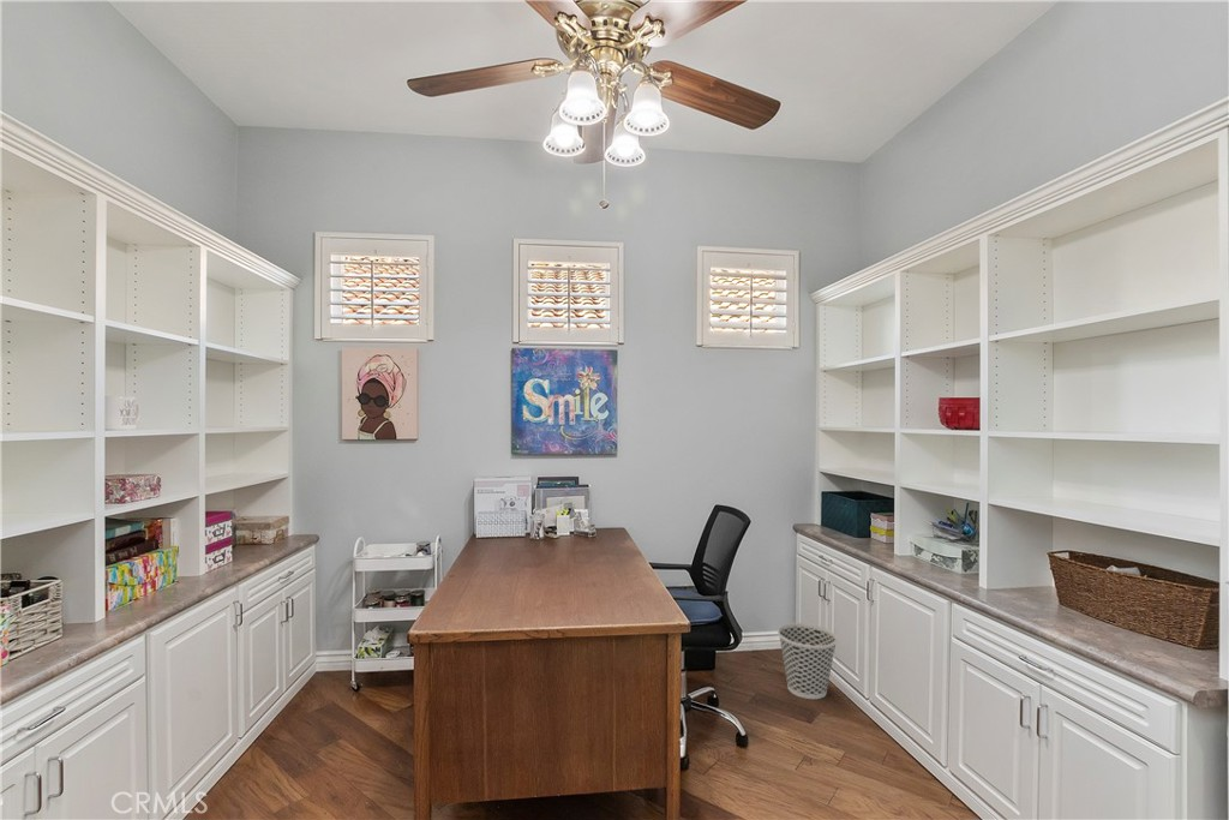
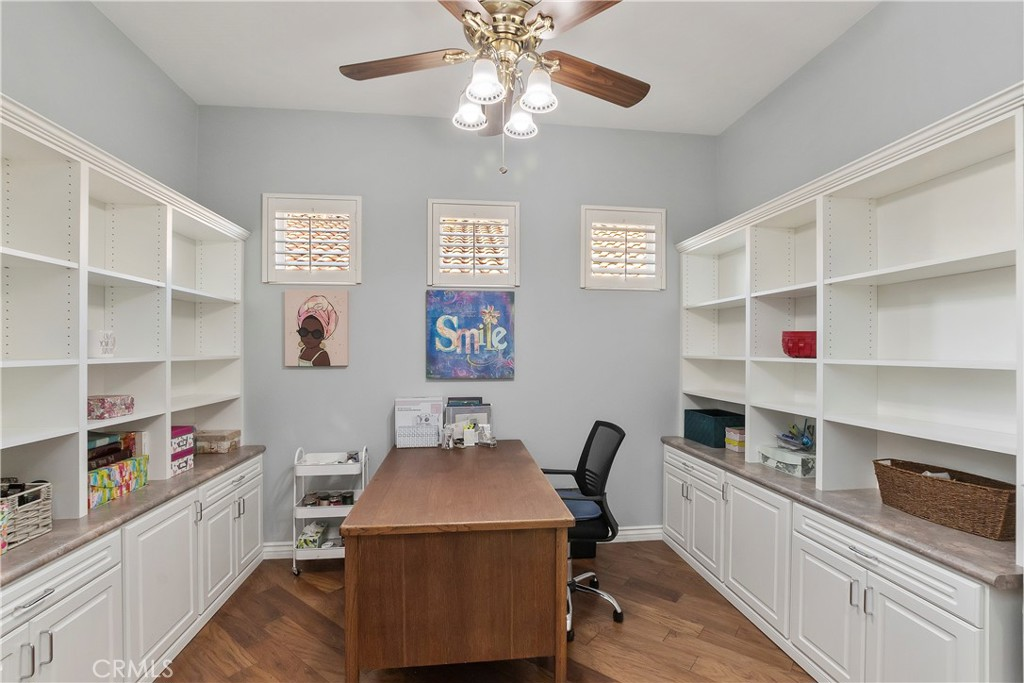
- wastebasket [777,622,839,700]
